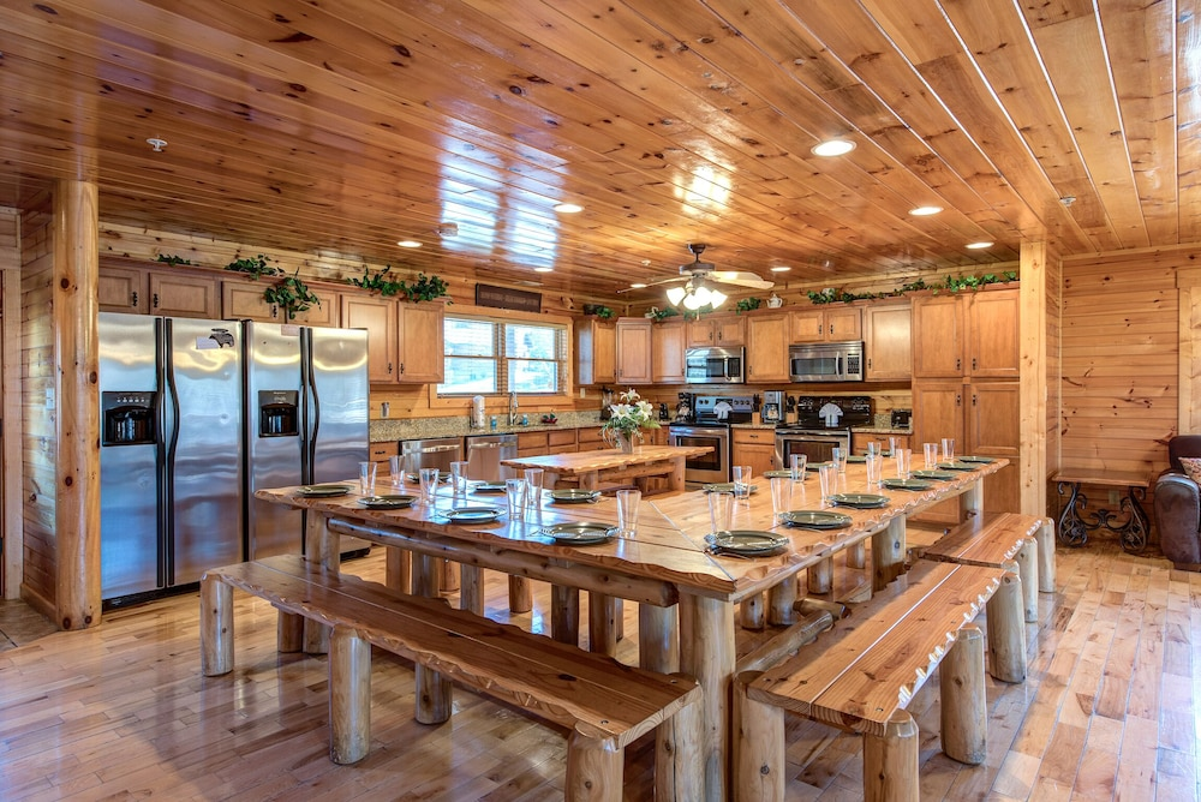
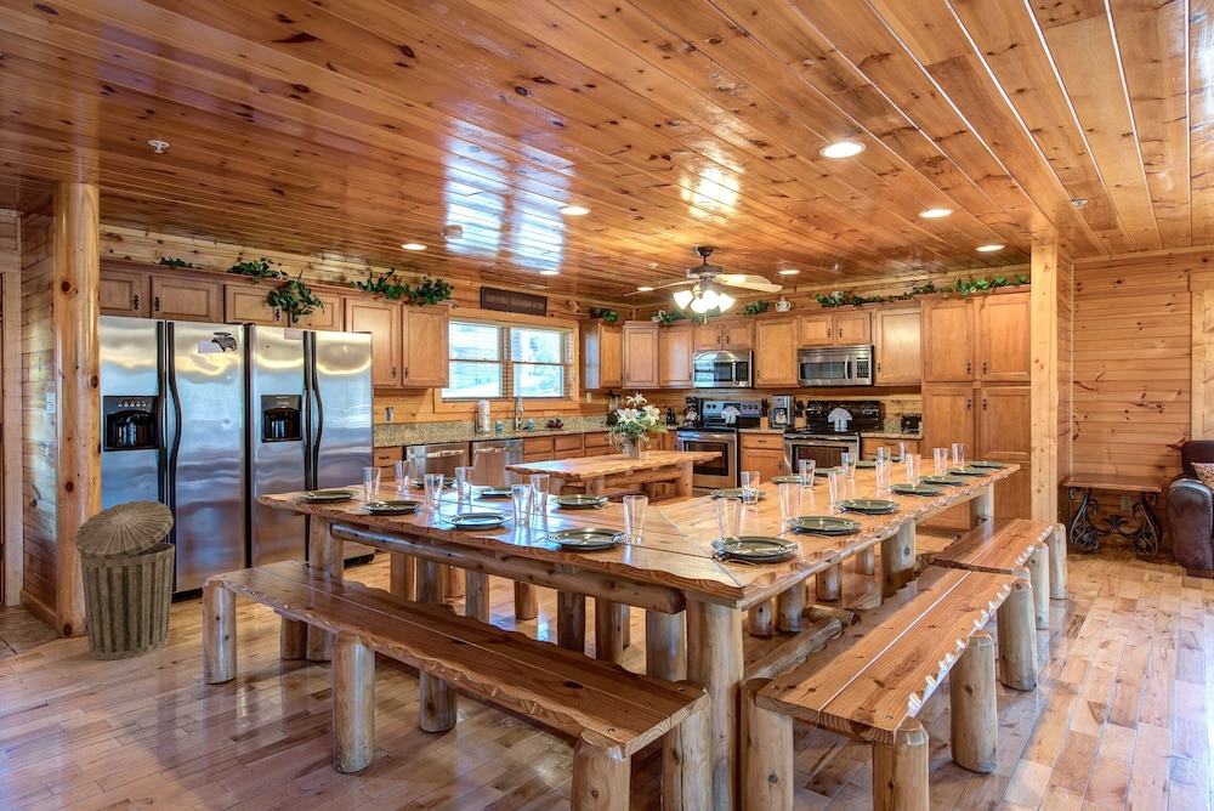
+ trash can [73,499,176,662]
